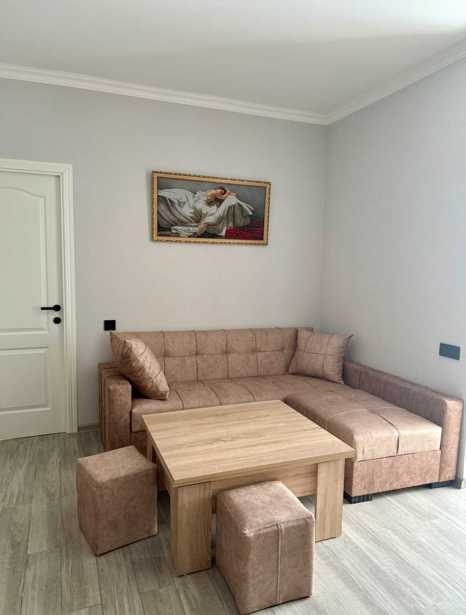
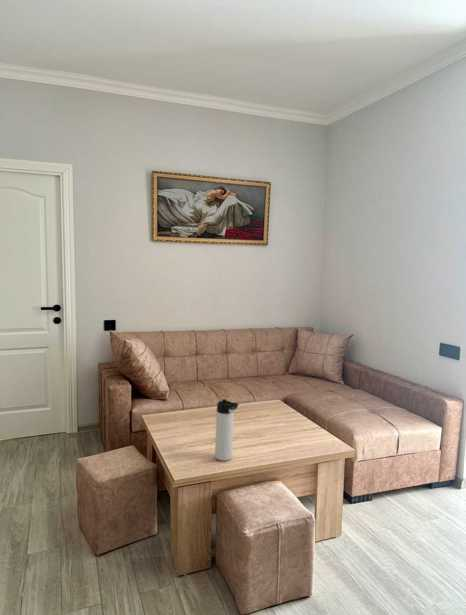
+ thermos bottle [214,398,240,462]
